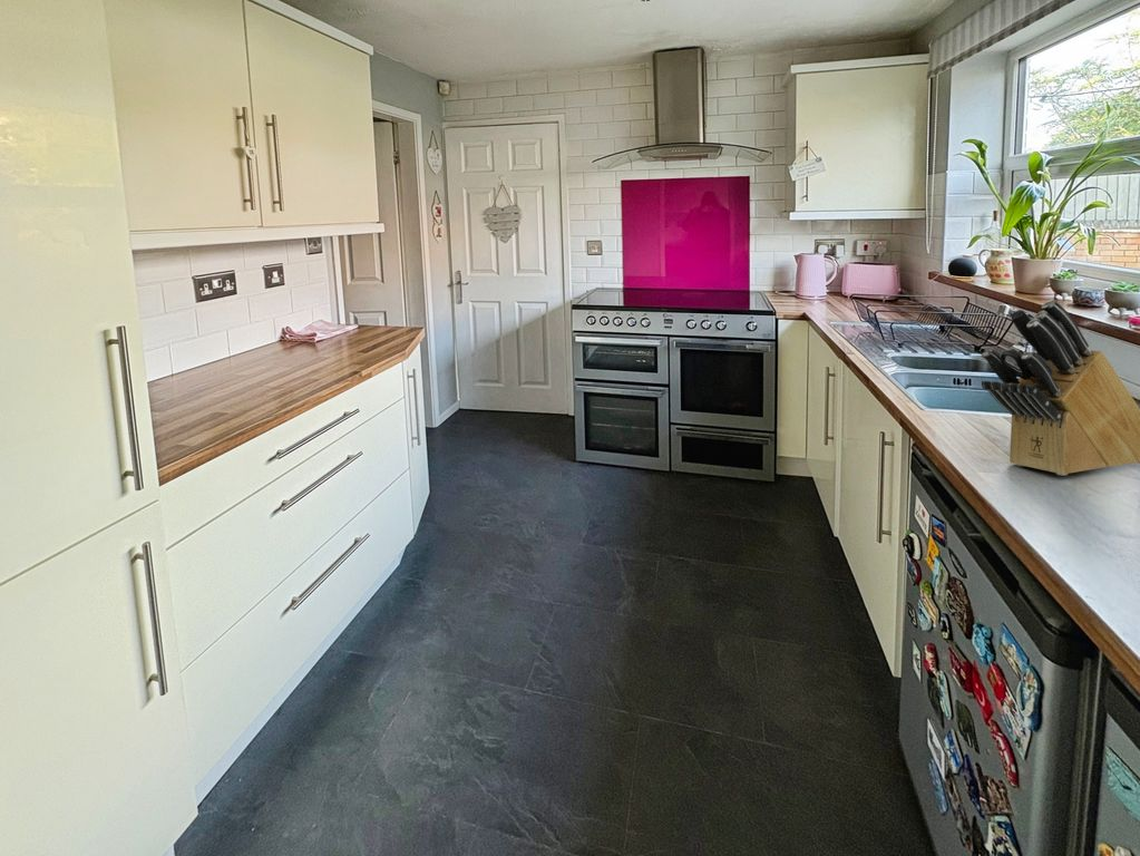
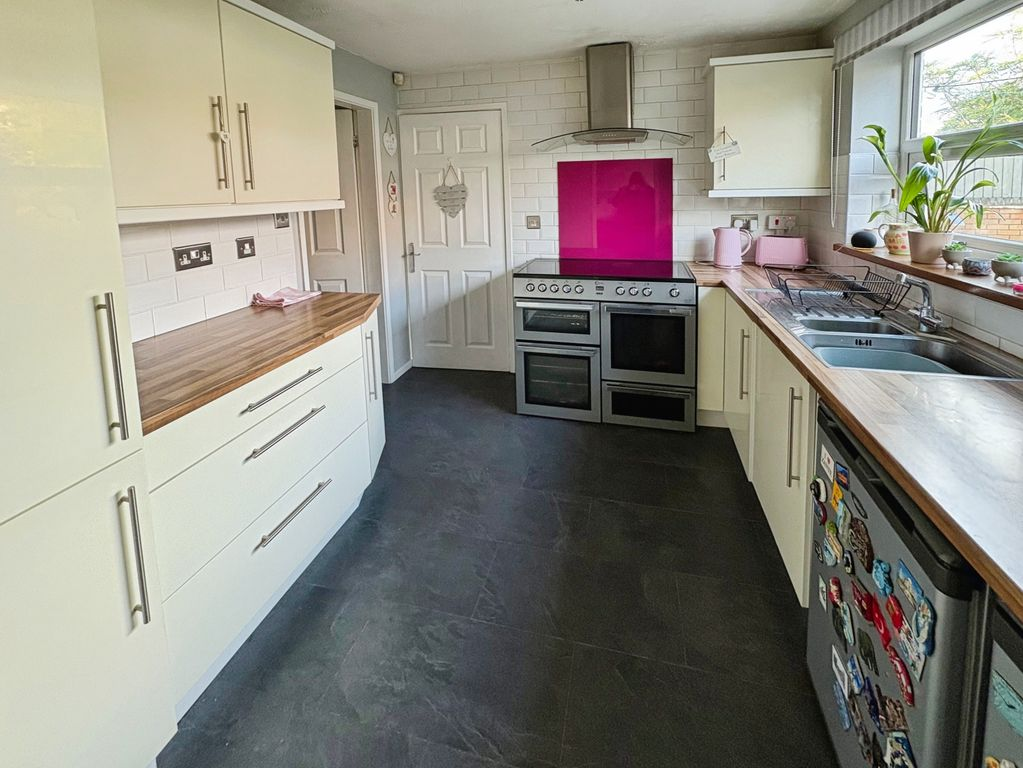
- knife block [981,299,1140,477]
